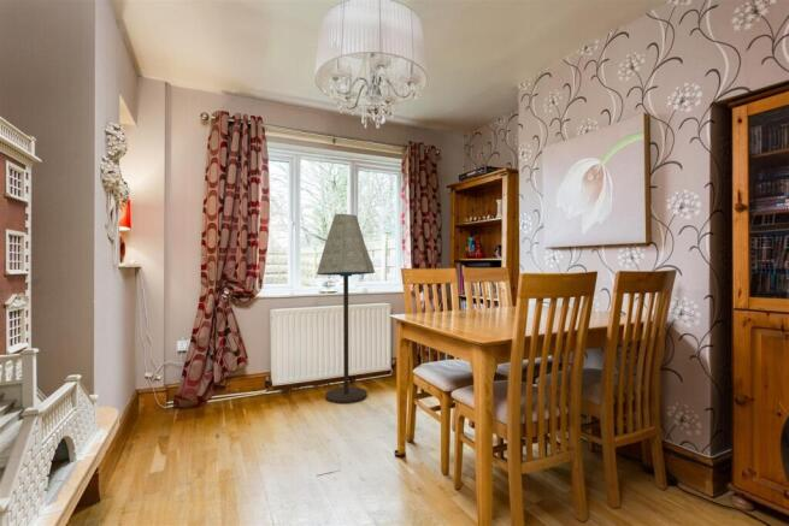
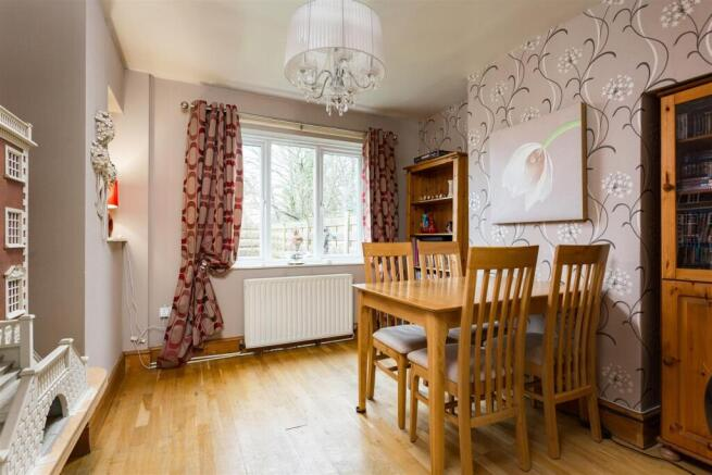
- floor lamp [316,213,376,404]
